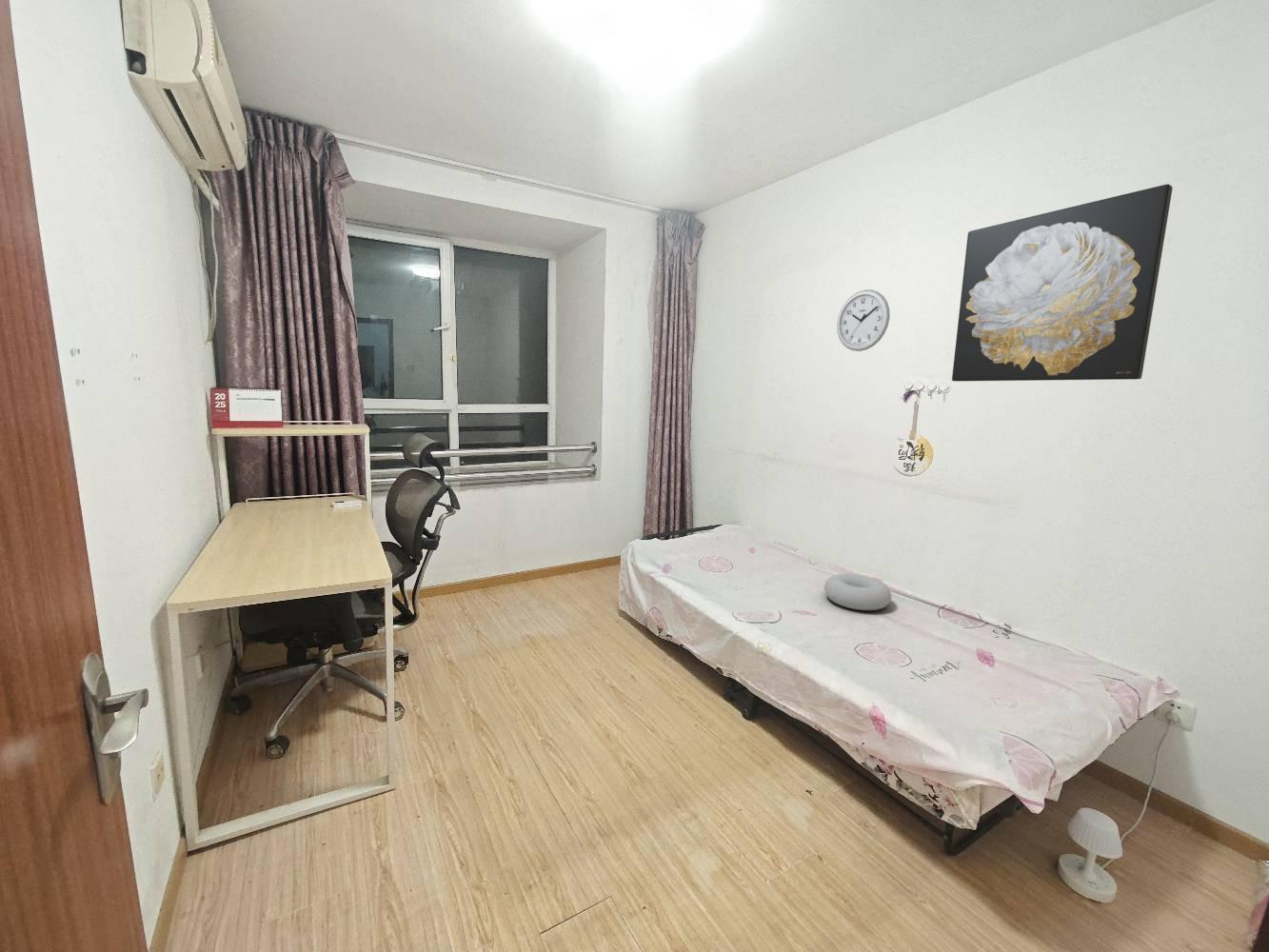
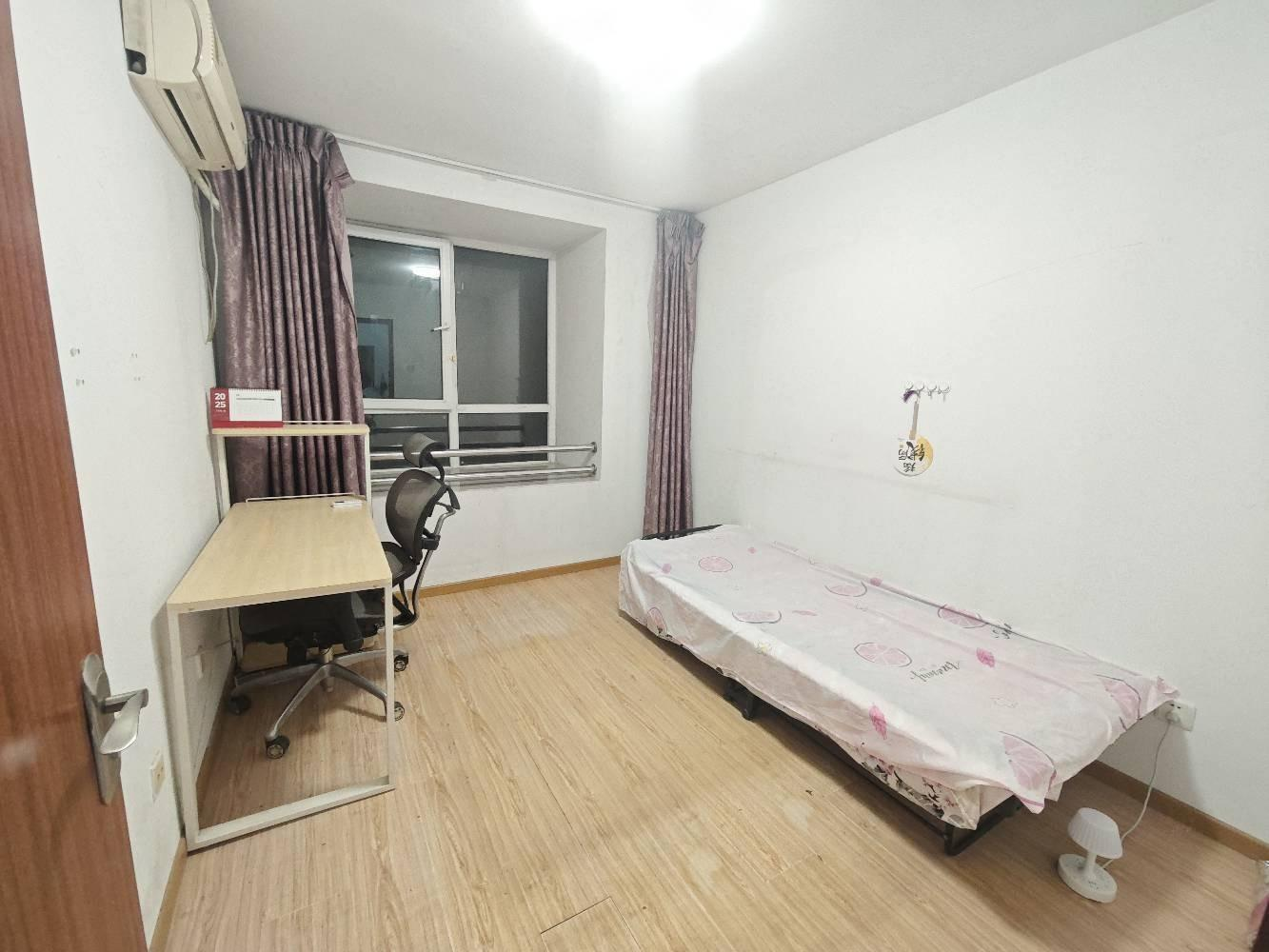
- wall clock [836,288,891,352]
- wall art [951,183,1173,382]
- cushion [823,573,892,611]
